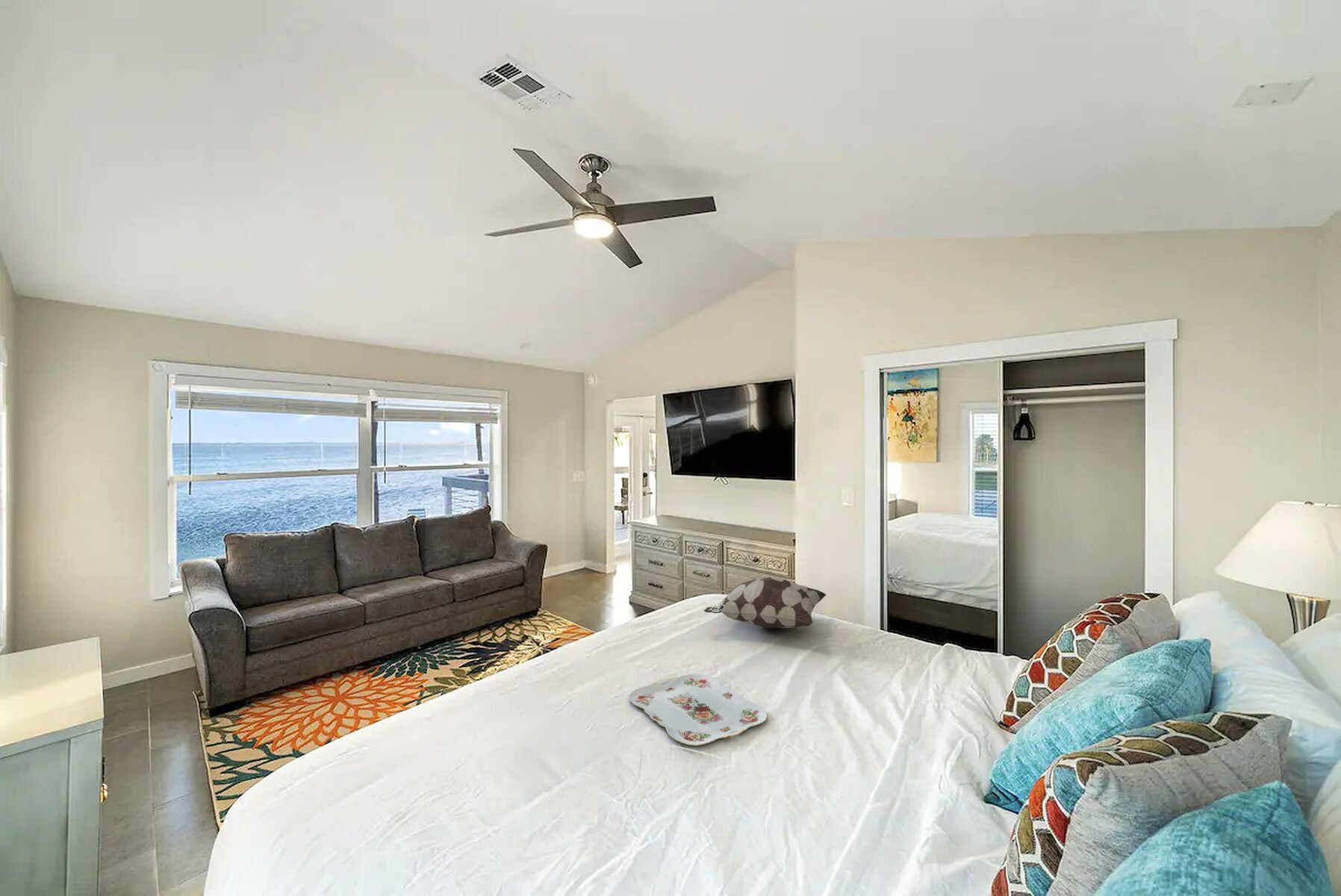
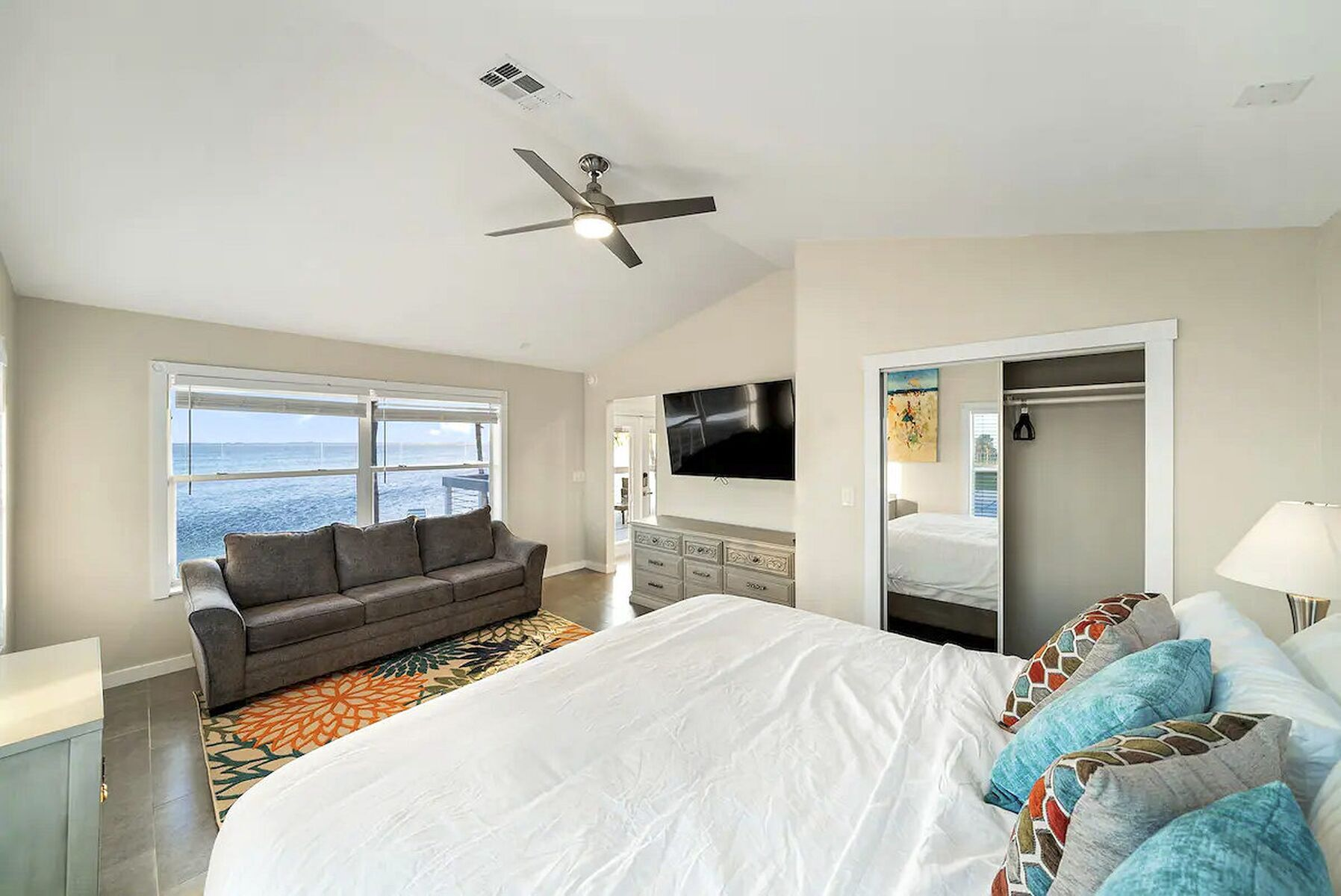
- serving tray [628,673,768,747]
- decorative pillow [703,576,827,629]
